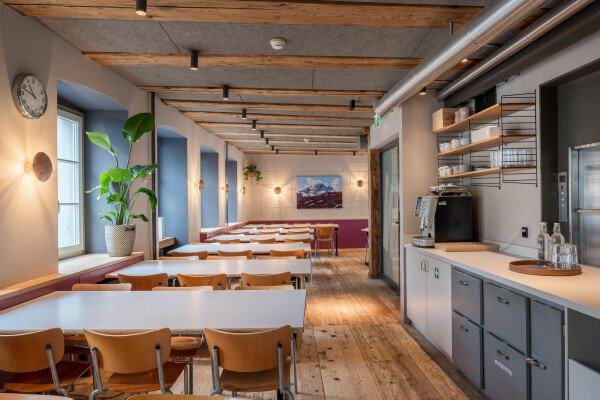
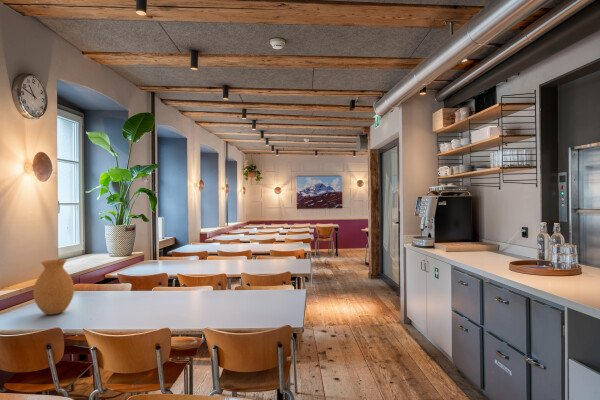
+ vase [32,258,75,316]
